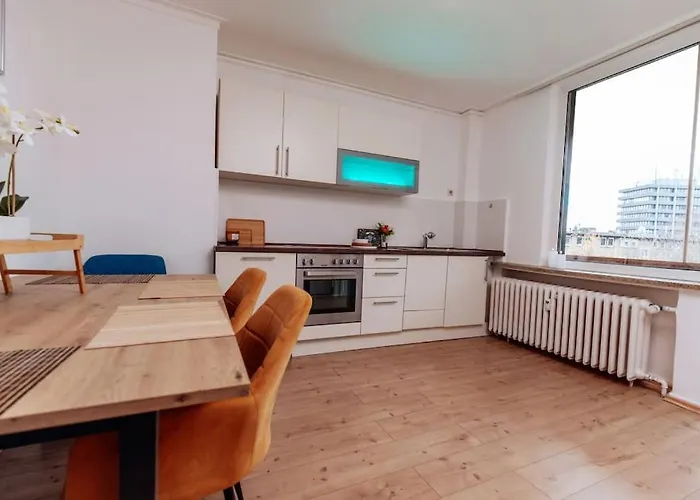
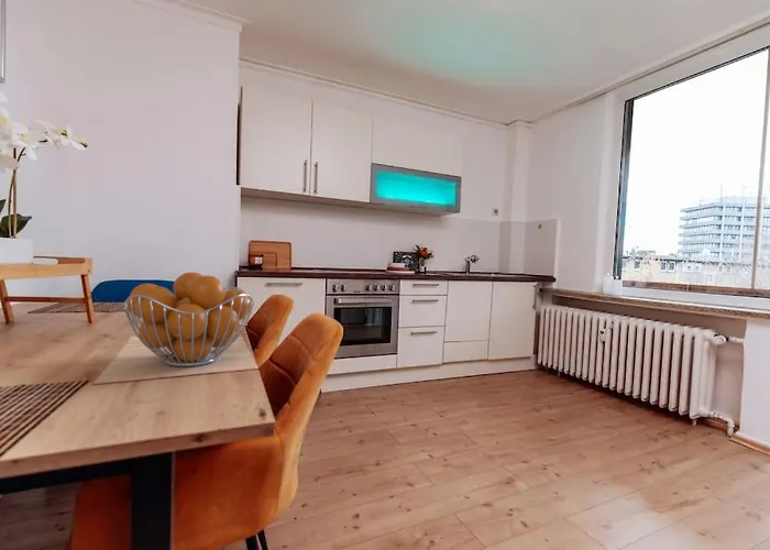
+ fruit basket [122,271,255,367]
